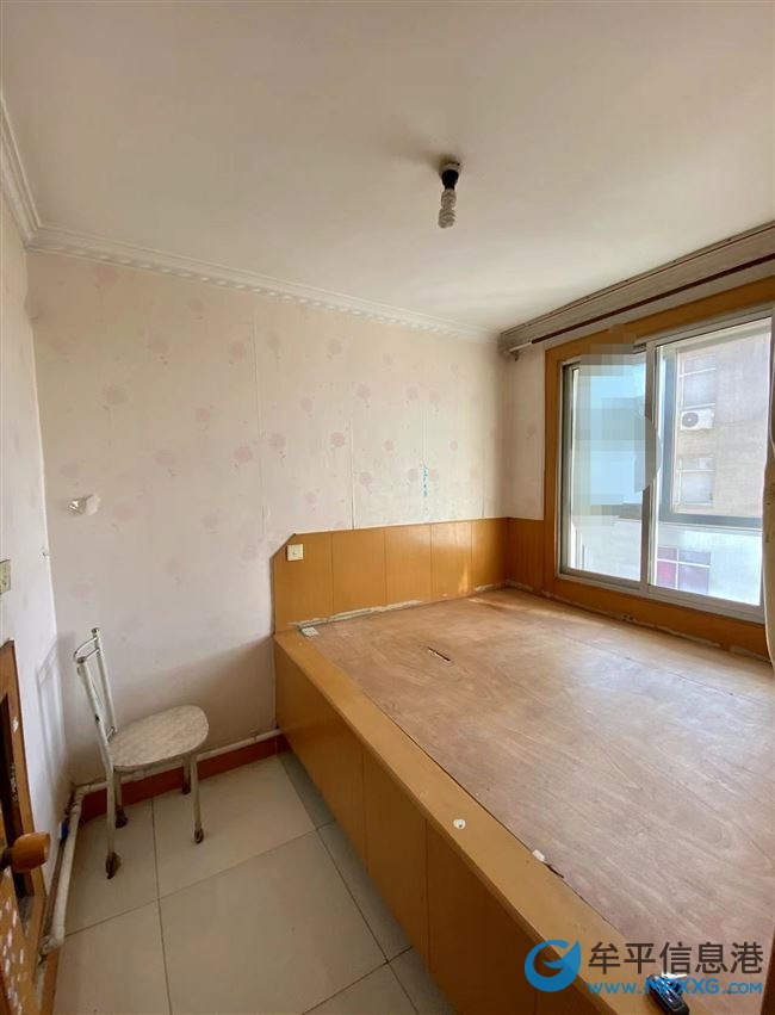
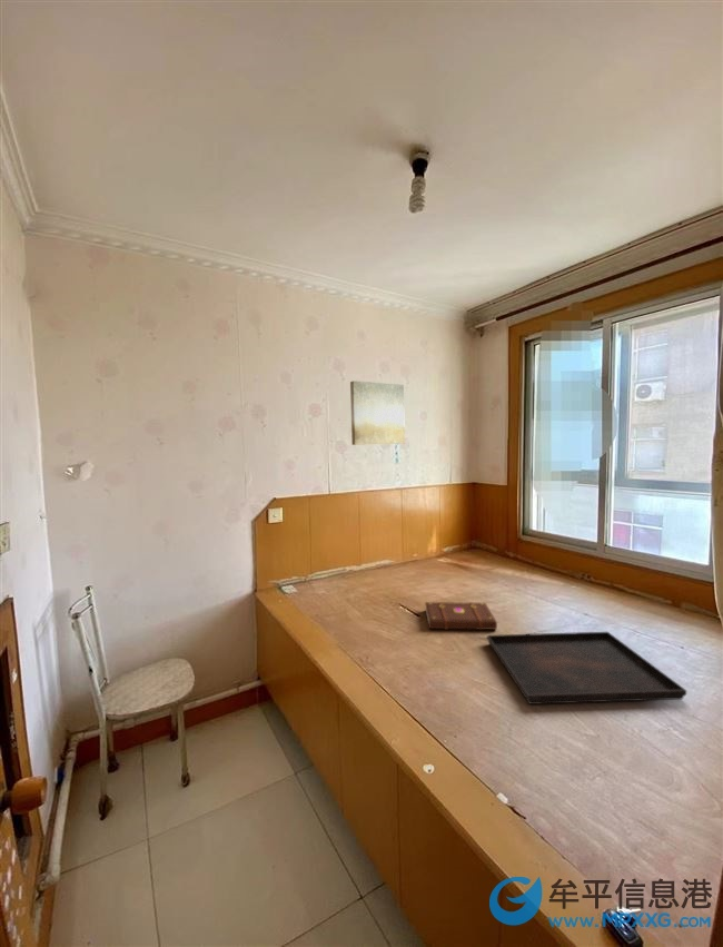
+ wall art [349,379,406,446]
+ serving tray [486,631,687,706]
+ book [424,601,498,631]
